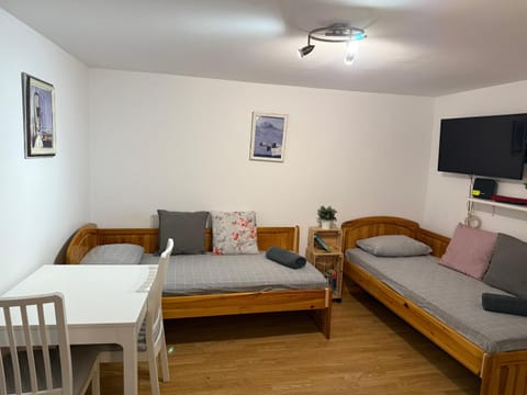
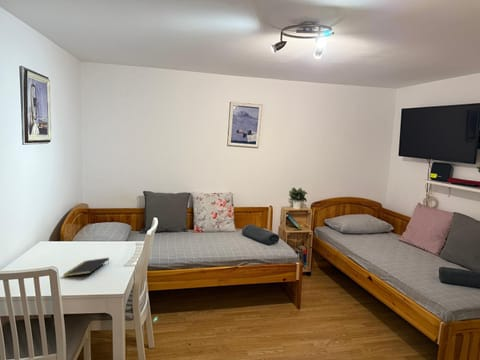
+ notepad [62,257,110,278]
